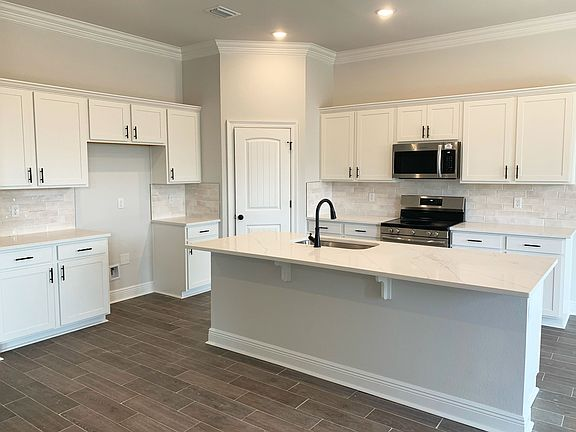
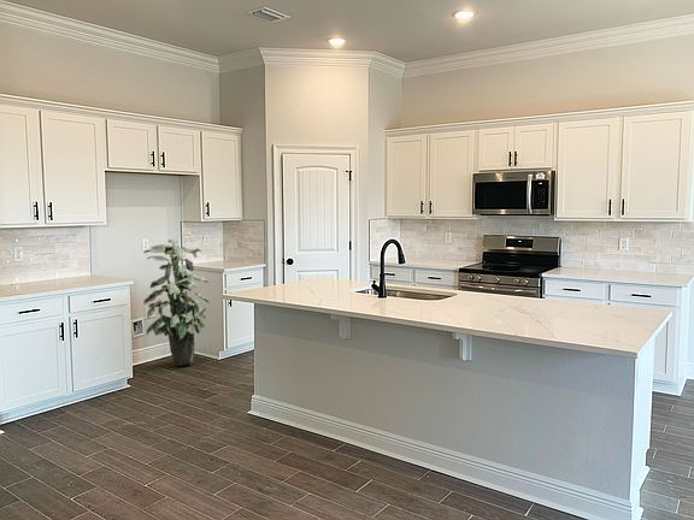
+ indoor plant [142,238,211,367]
